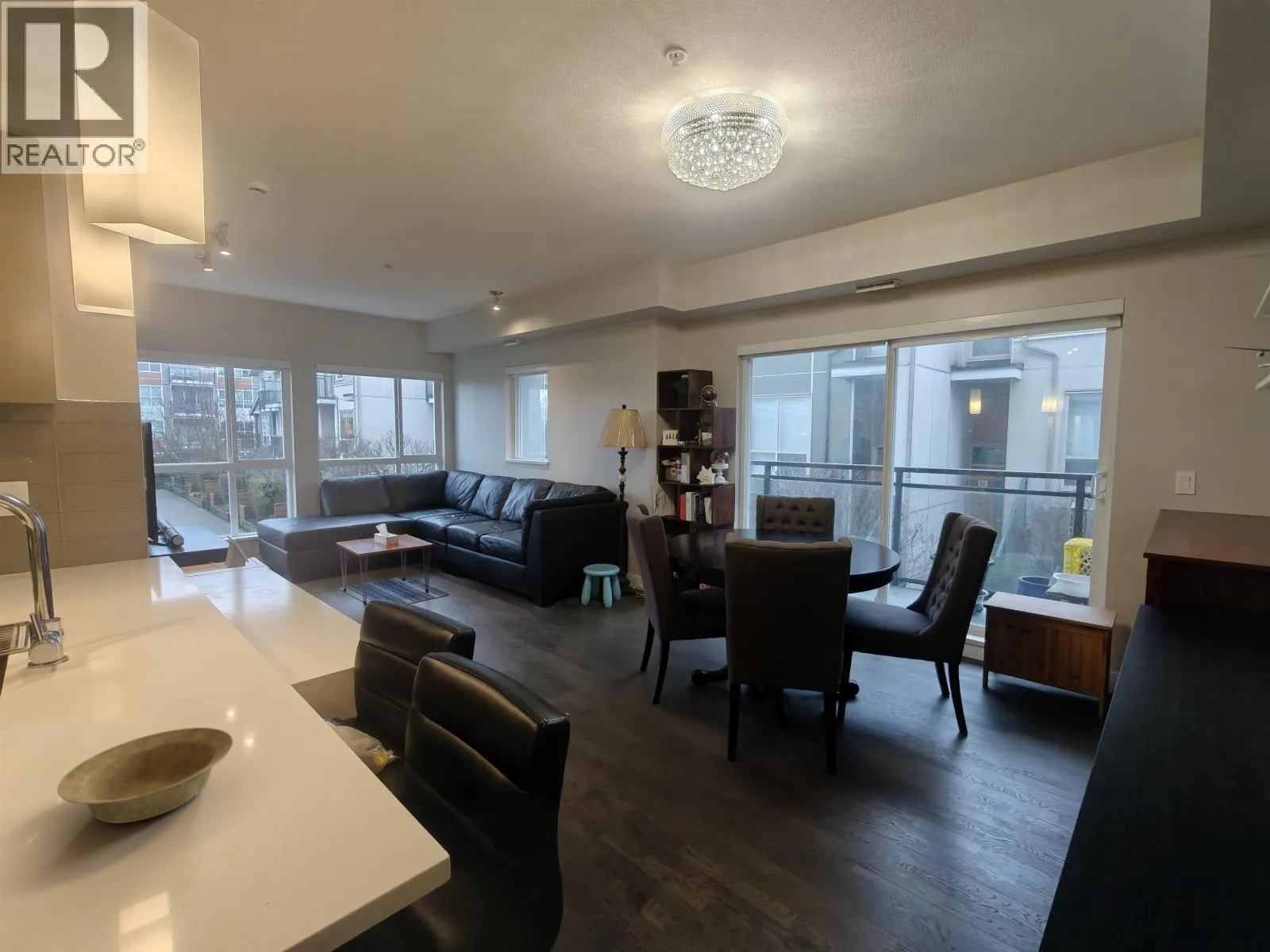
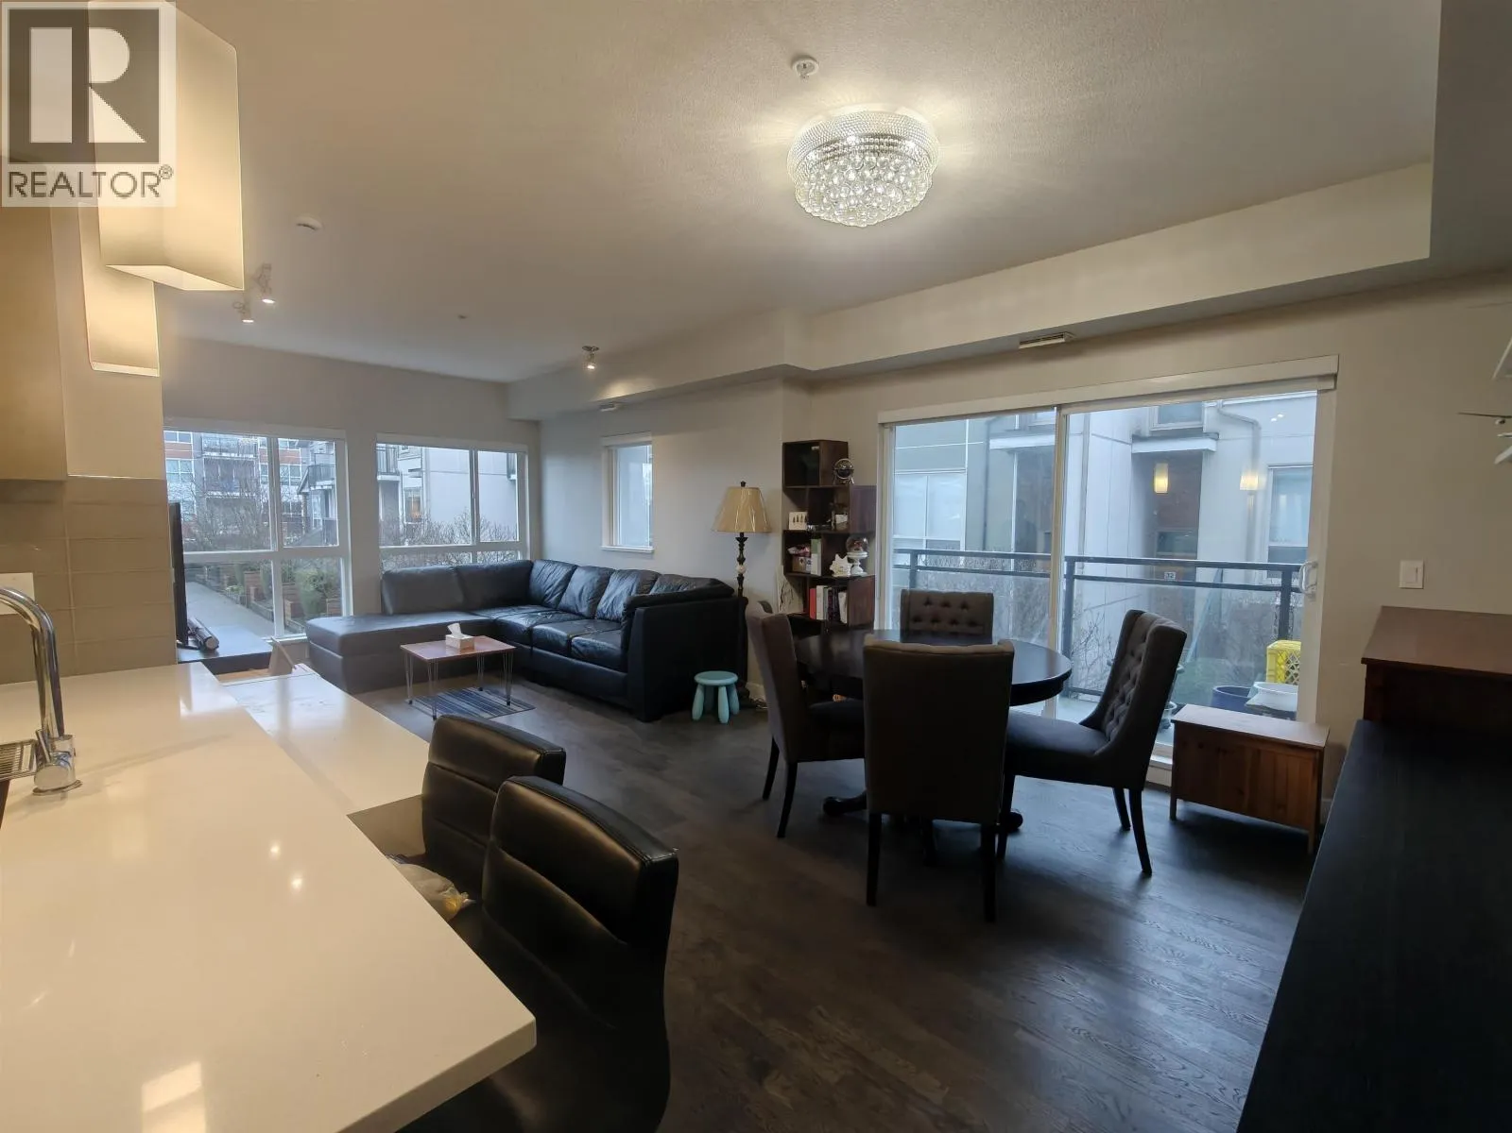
- bowl [56,727,234,824]
